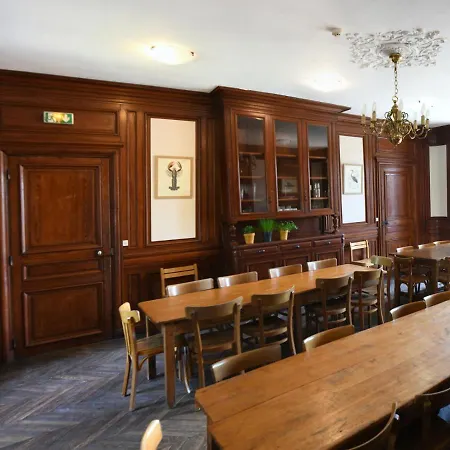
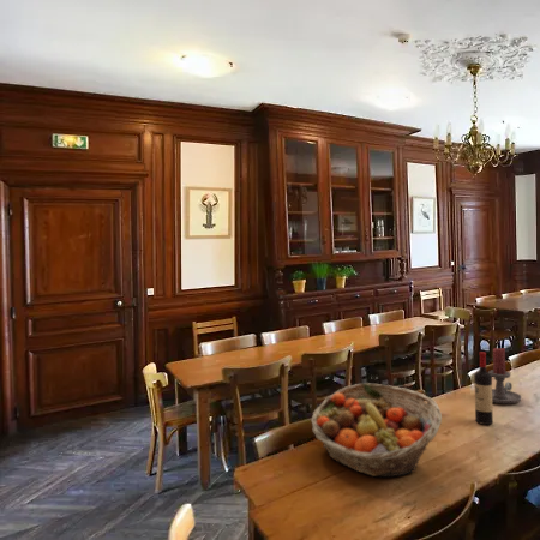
+ candle holder [488,347,522,404]
+ fruit basket [310,382,443,478]
+ wine bottle [473,350,494,426]
